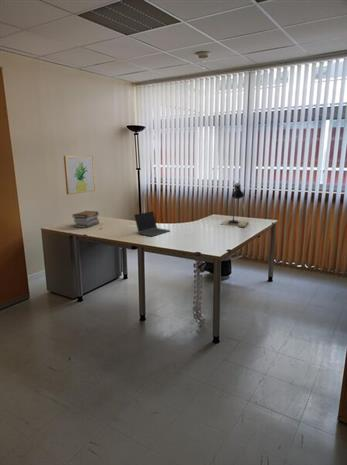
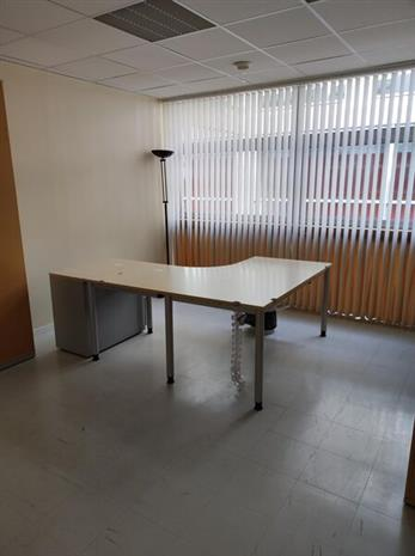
- laptop computer [133,210,171,237]
- wall art [63,155,96,196]
- desk lamp [219,182,250,228]
- book stack [72,210,100,229]
